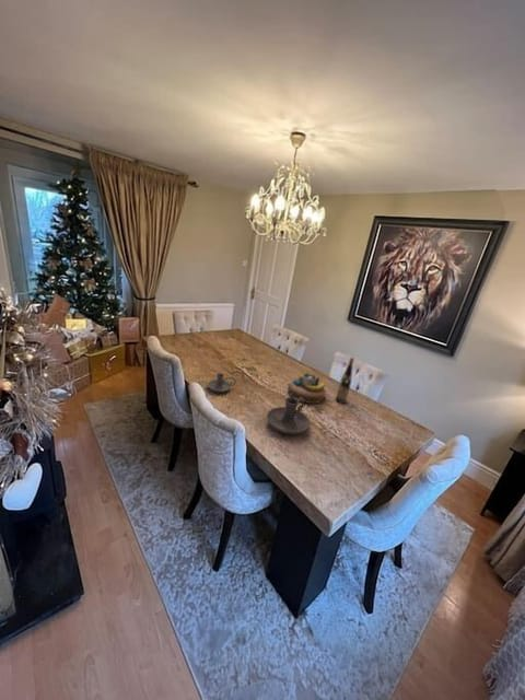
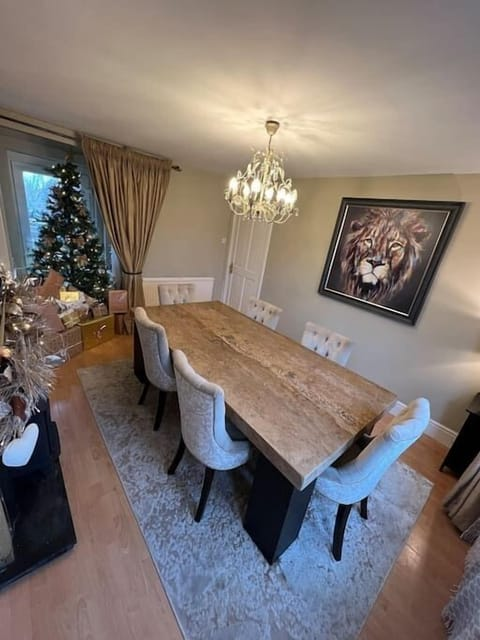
- candle holder [266,396,311,435]
- wine bottle [335,357,355,405]
- decorative bowl [287,372,327,405]
- candle holder [207,372,236,394]
